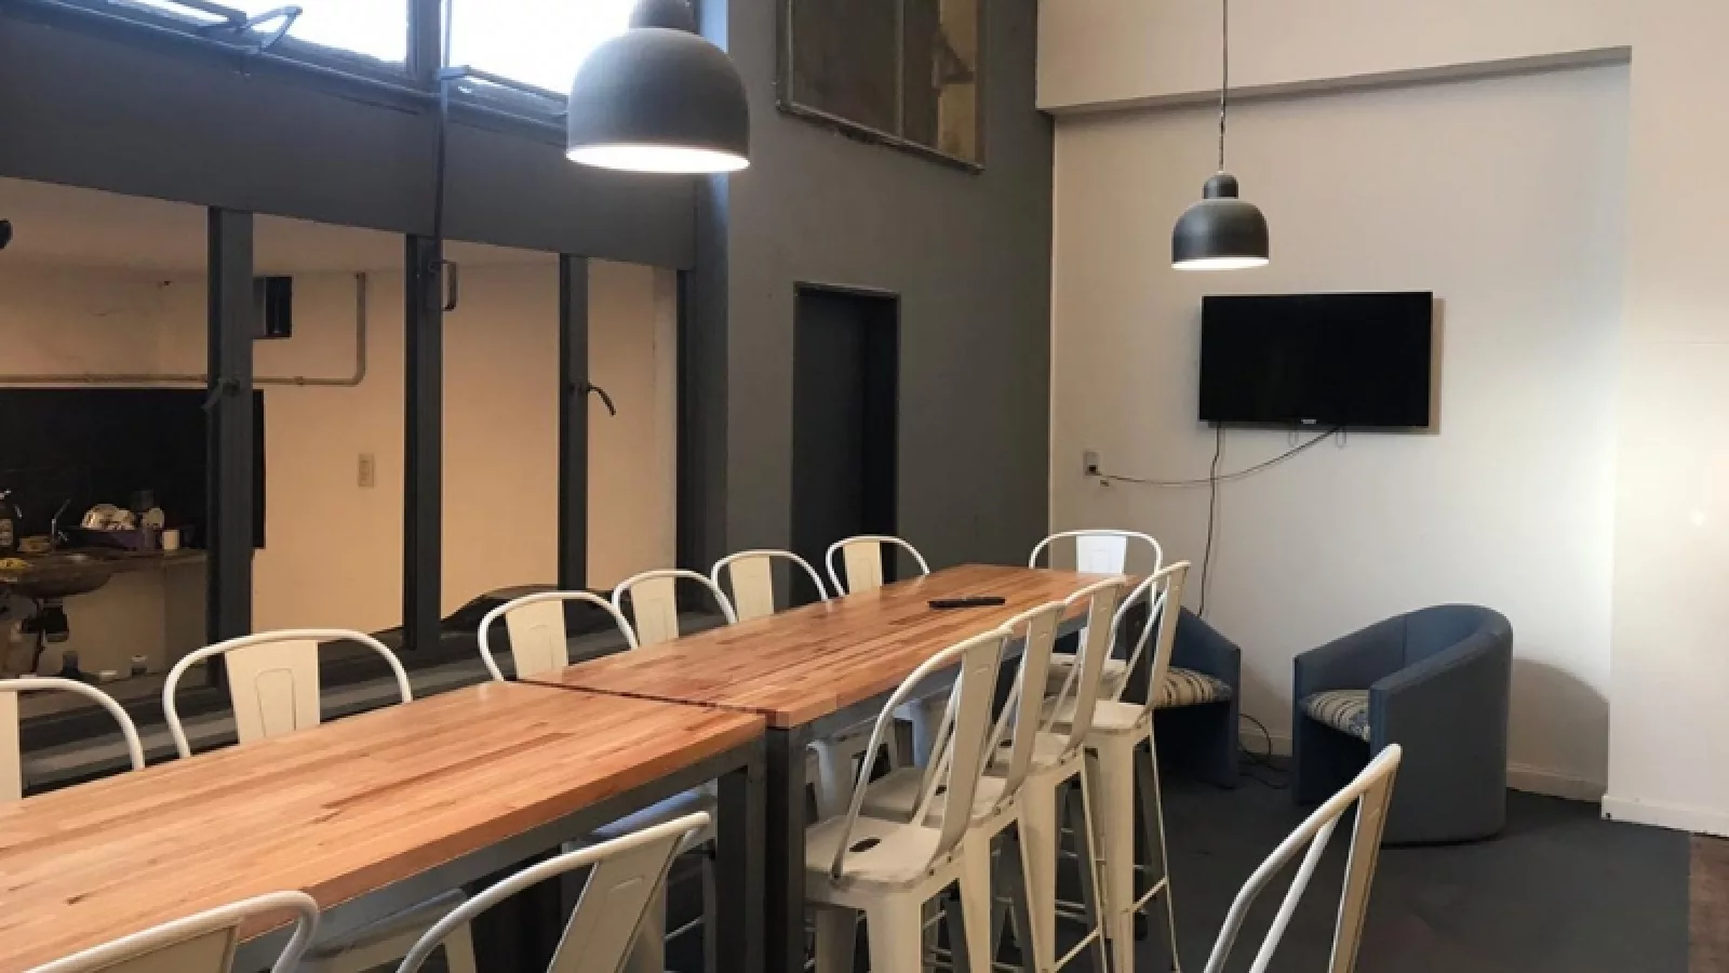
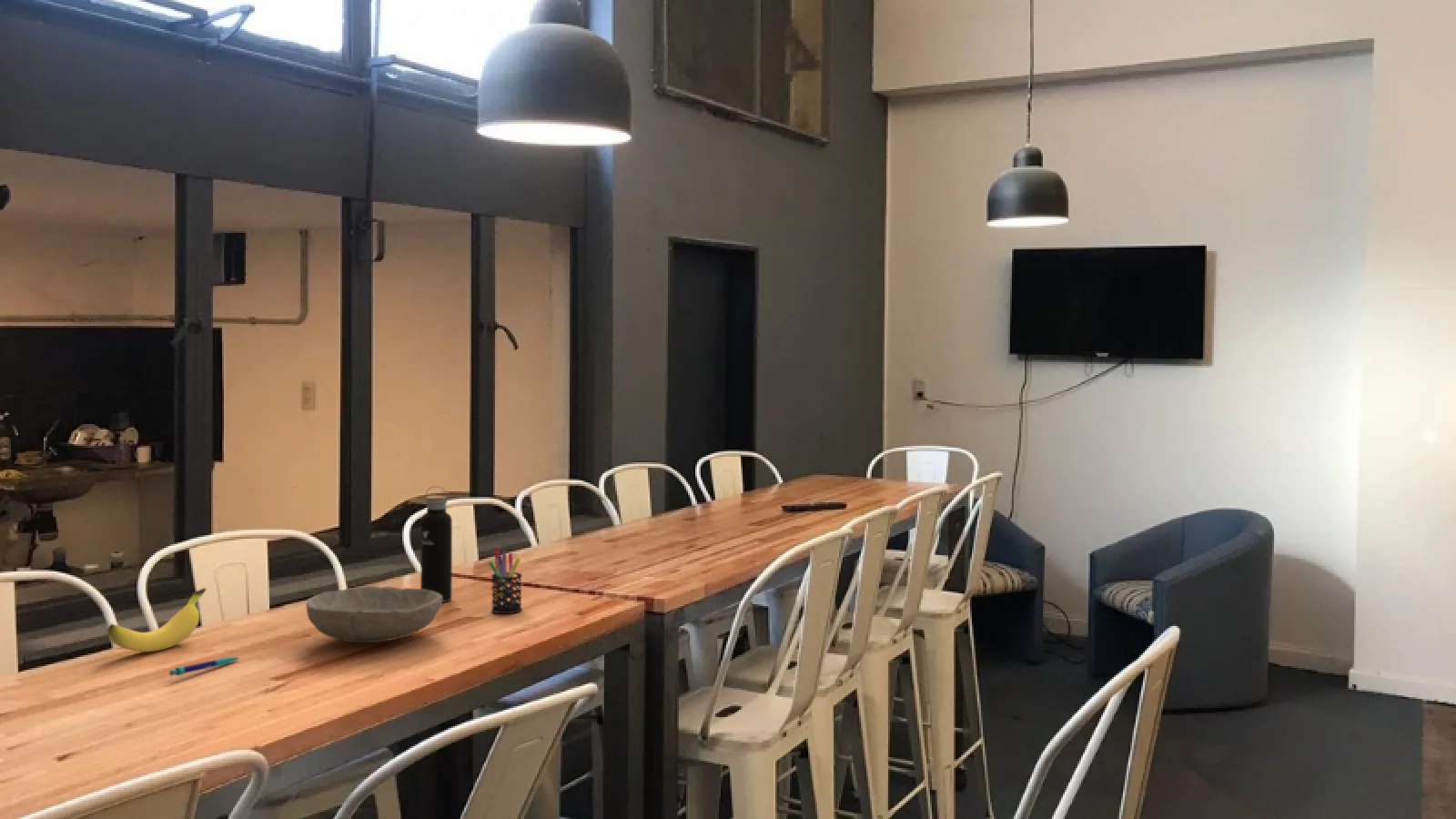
+ bowl [305,585,443,643]
+ pen [168,656,240,677]
+ water bottle [420,485,453,603]
+ pen holder [487,546,523,614]
+ banana [106,587,207,652]
